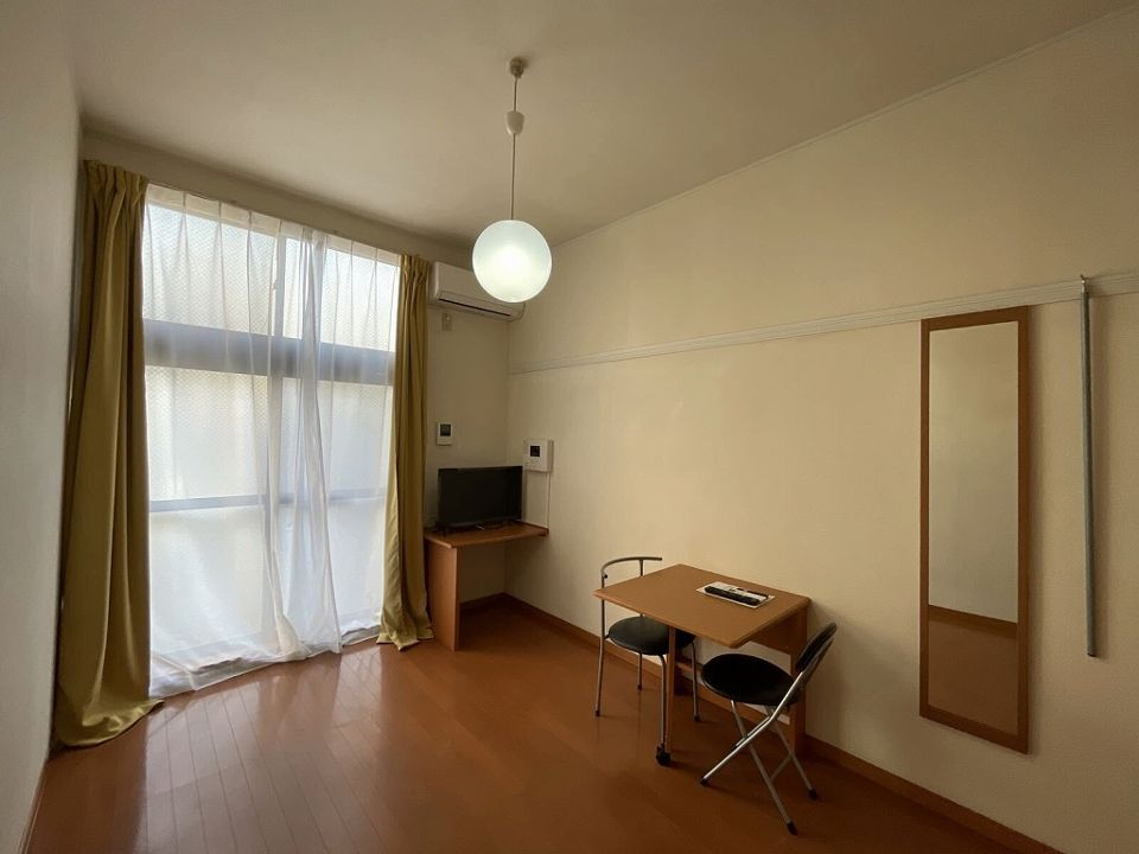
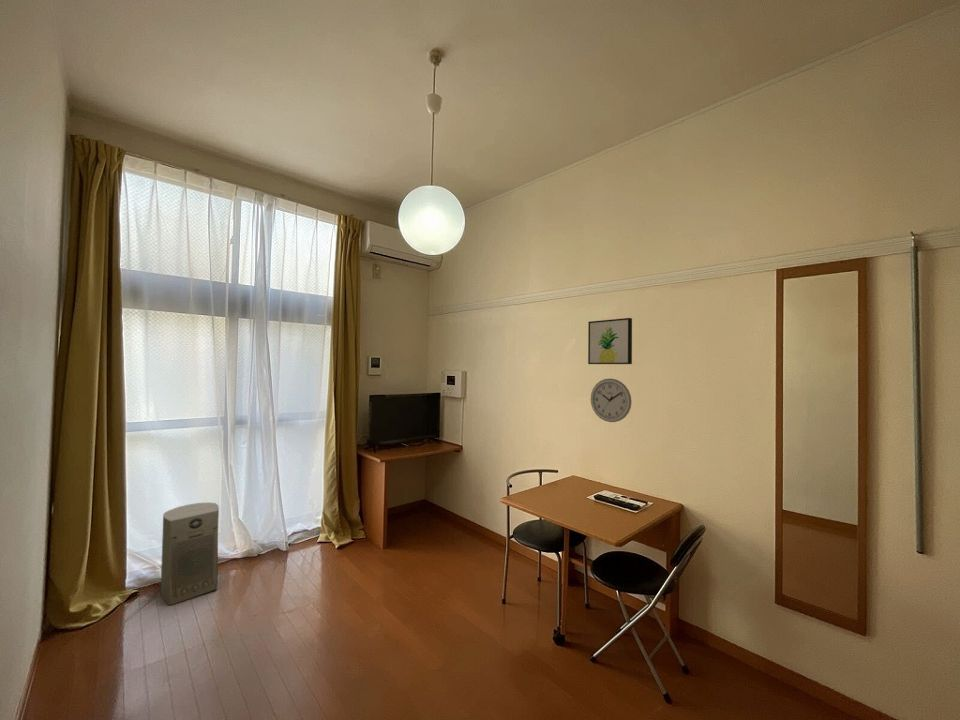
+ wall clock [590,377,632,423]
+ wall art [587,317,633,365]
+ fan [160,502,220,606]
